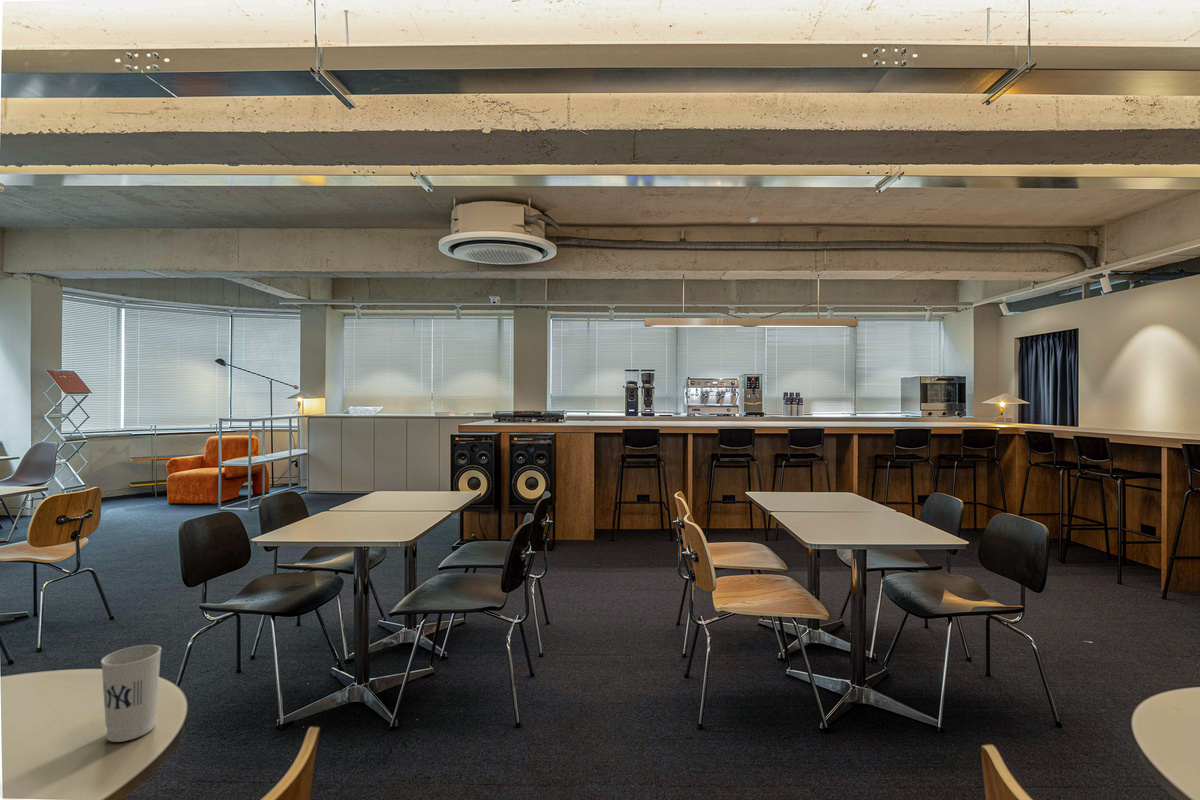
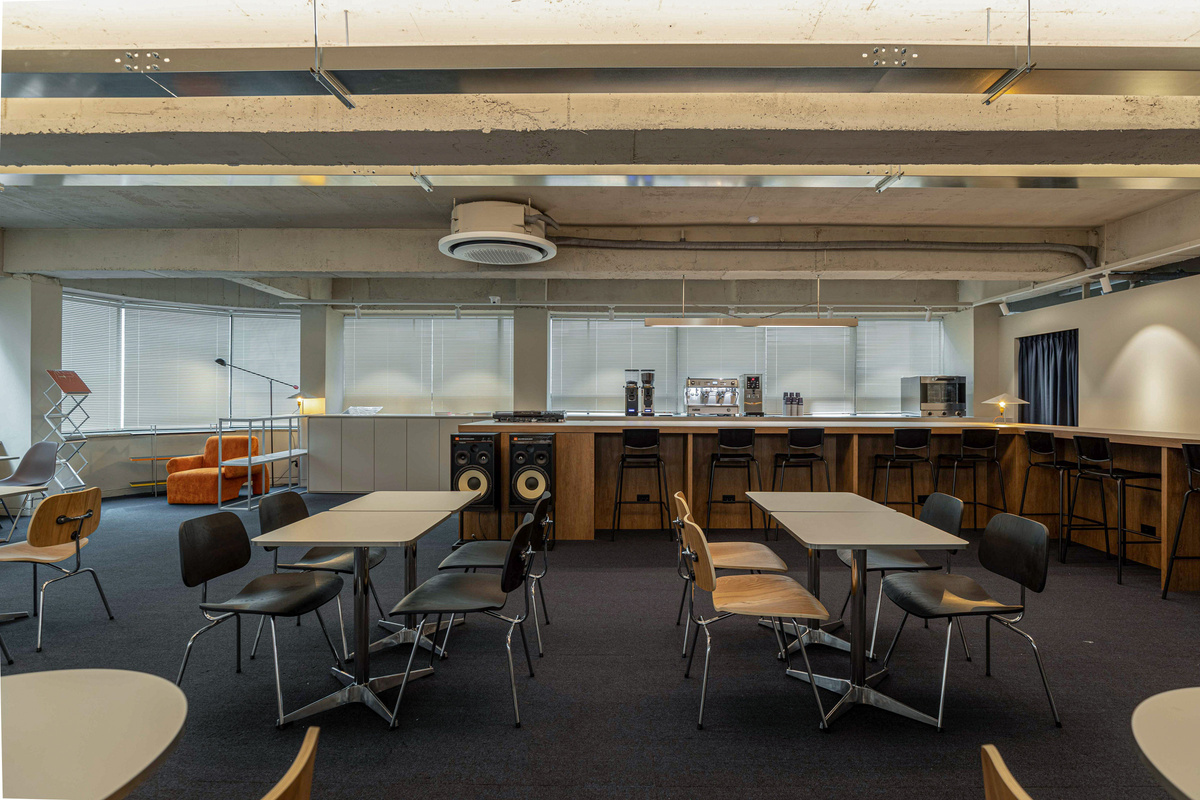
- cup [100,644,162,743]
